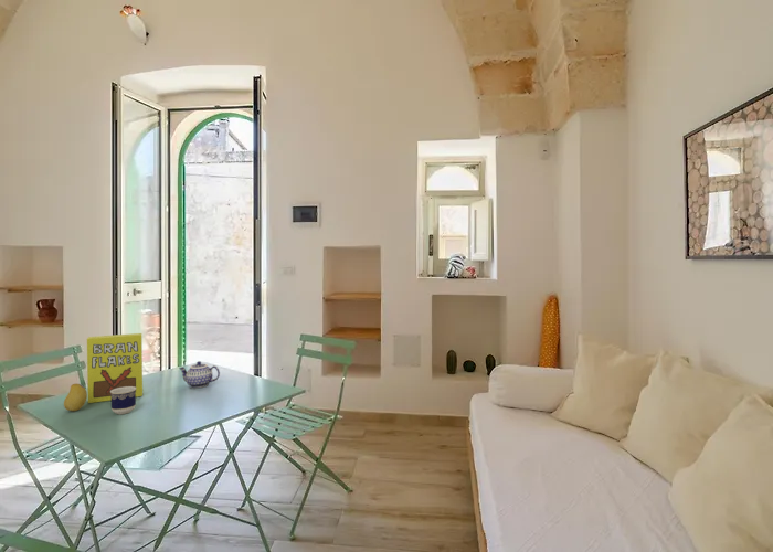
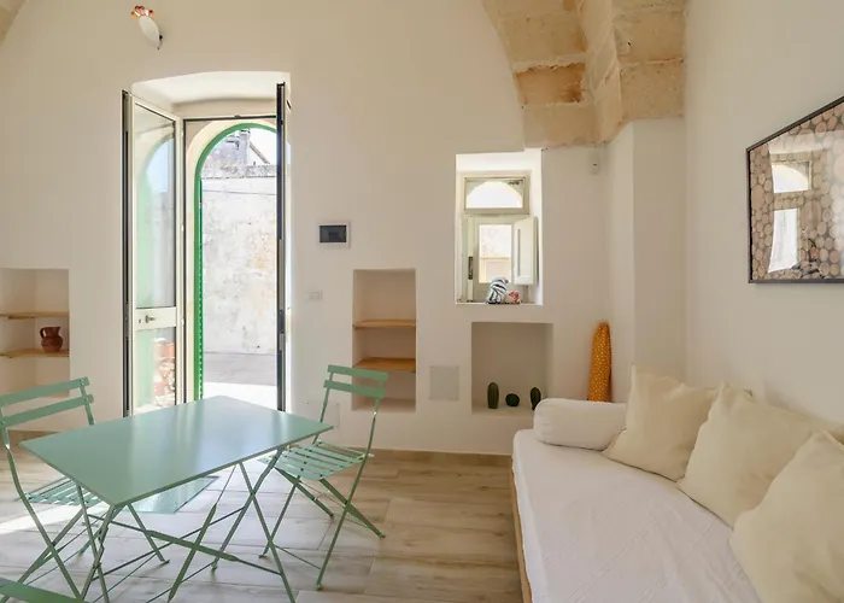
- cup [110,386,137,415]
- cereal box [86,332,144,404]
- fruit [63,383,88,412]
- teapot [178,360,221,389]
